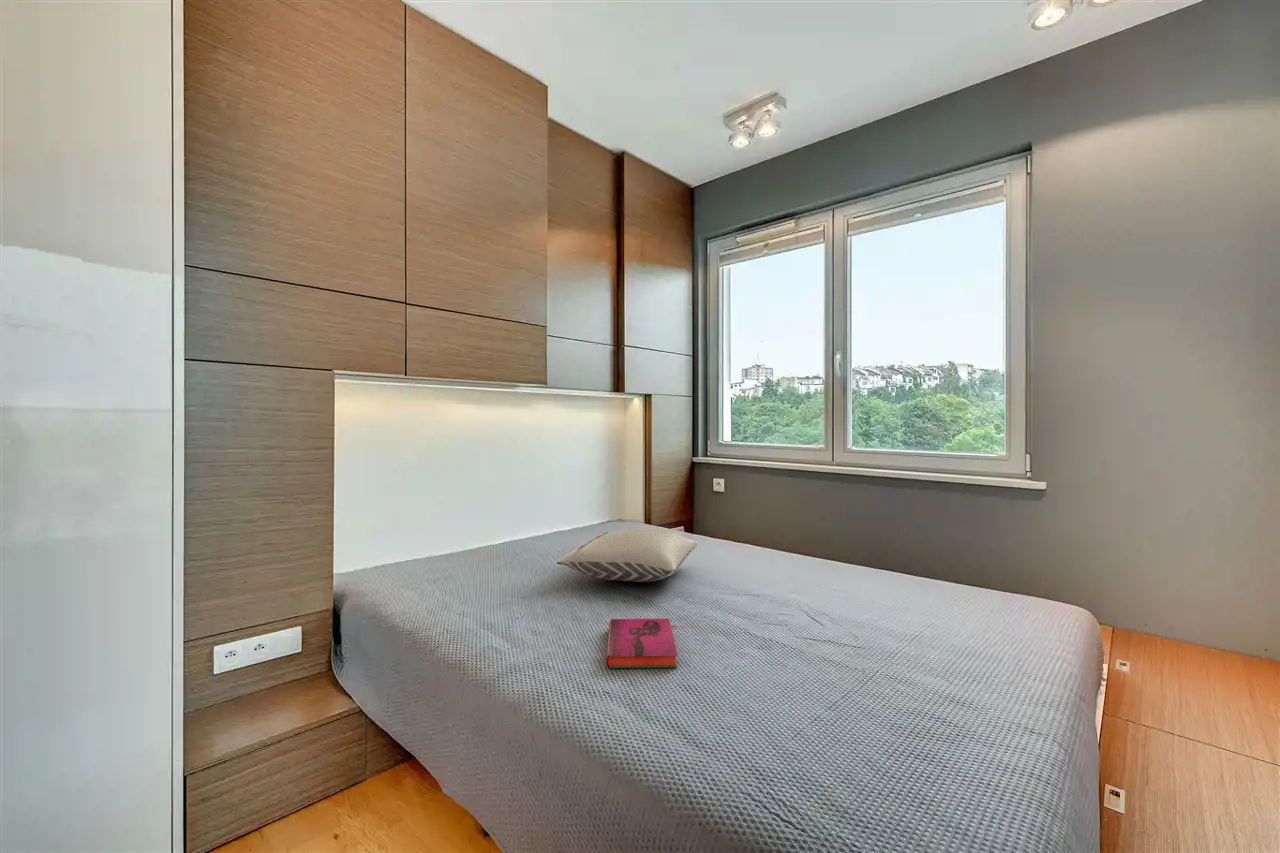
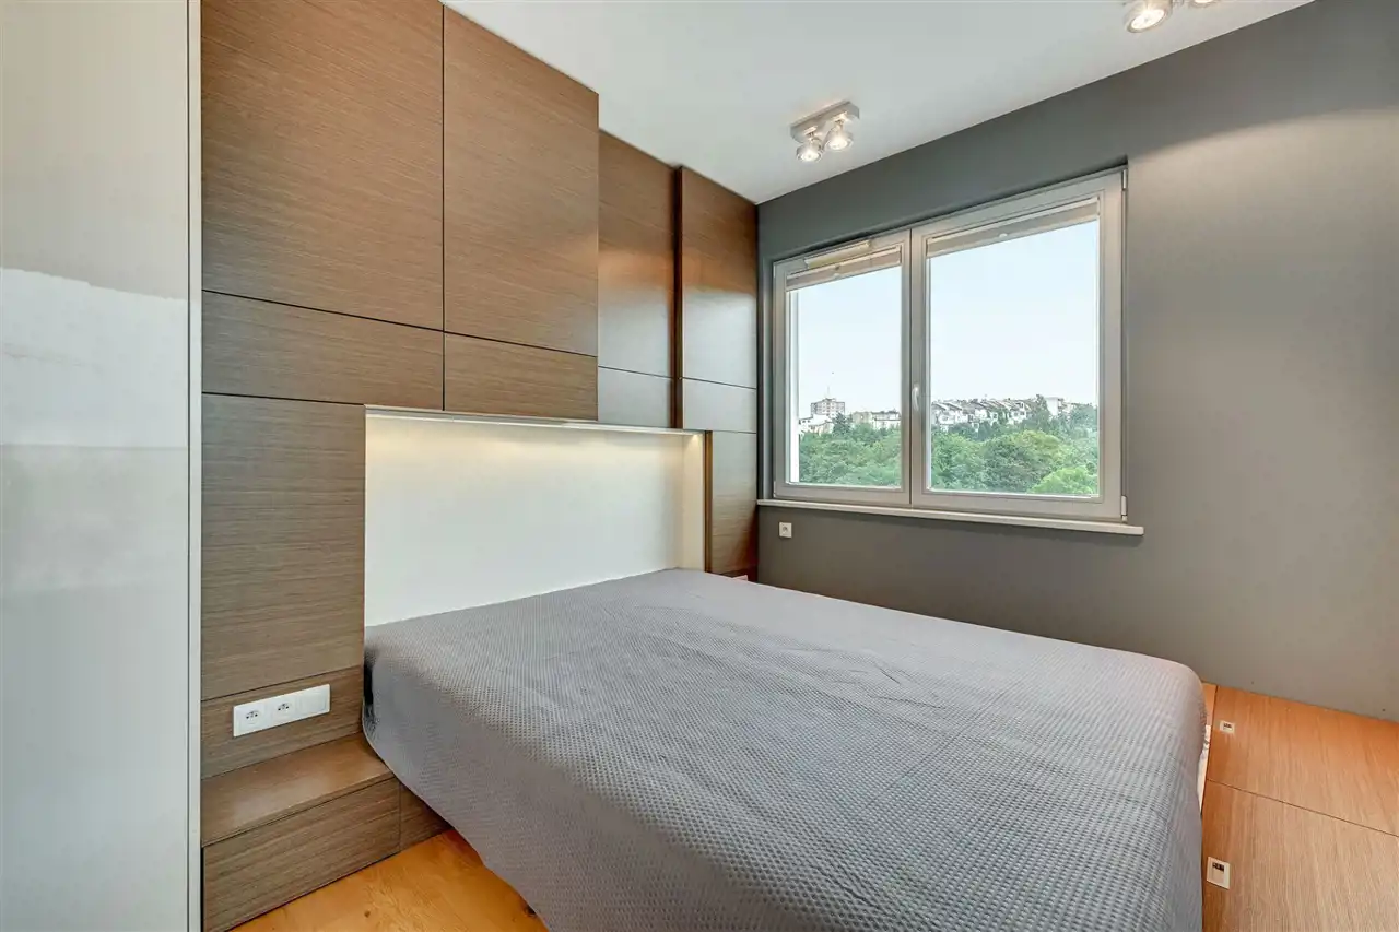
- pillow [556,527,699,583]
- hardback book [605,618,678,669]
